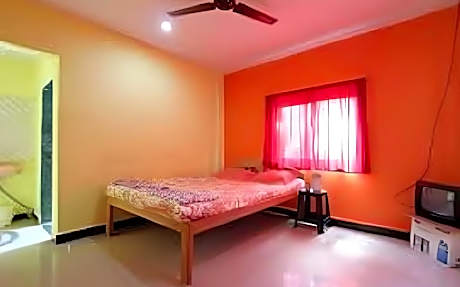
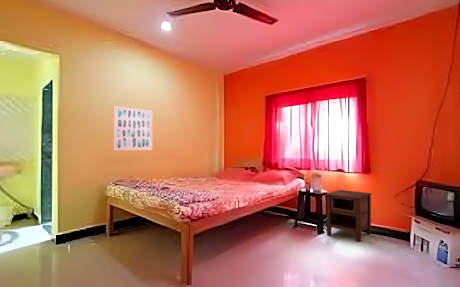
+ nightstand [325,189,373,243]
+ wall art [112,105,153,151]
